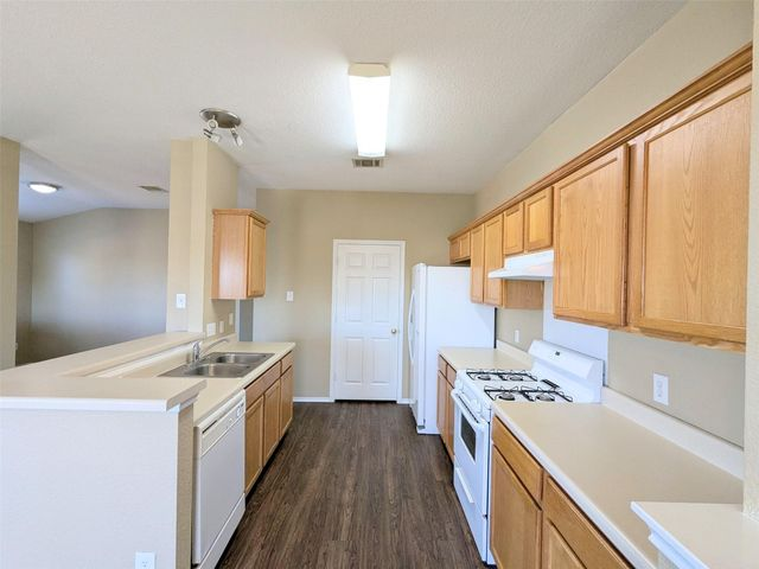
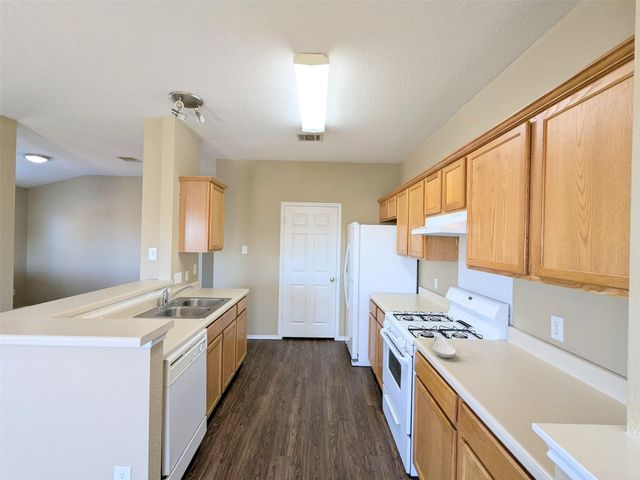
+ spoon rest [432,335,457,359]
